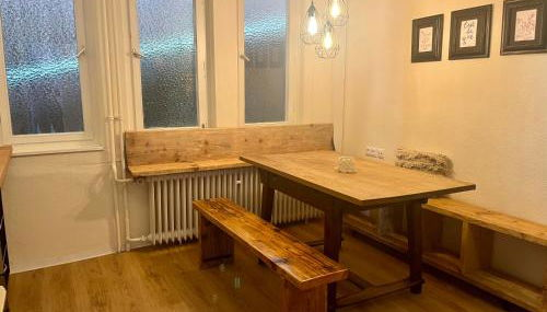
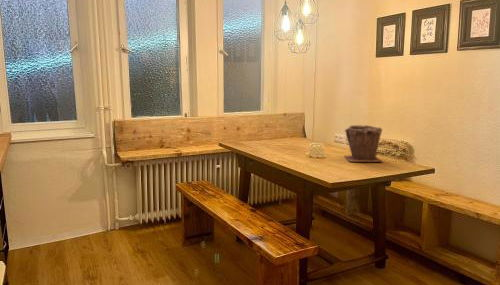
+ plant pot [343,124,383,163]
